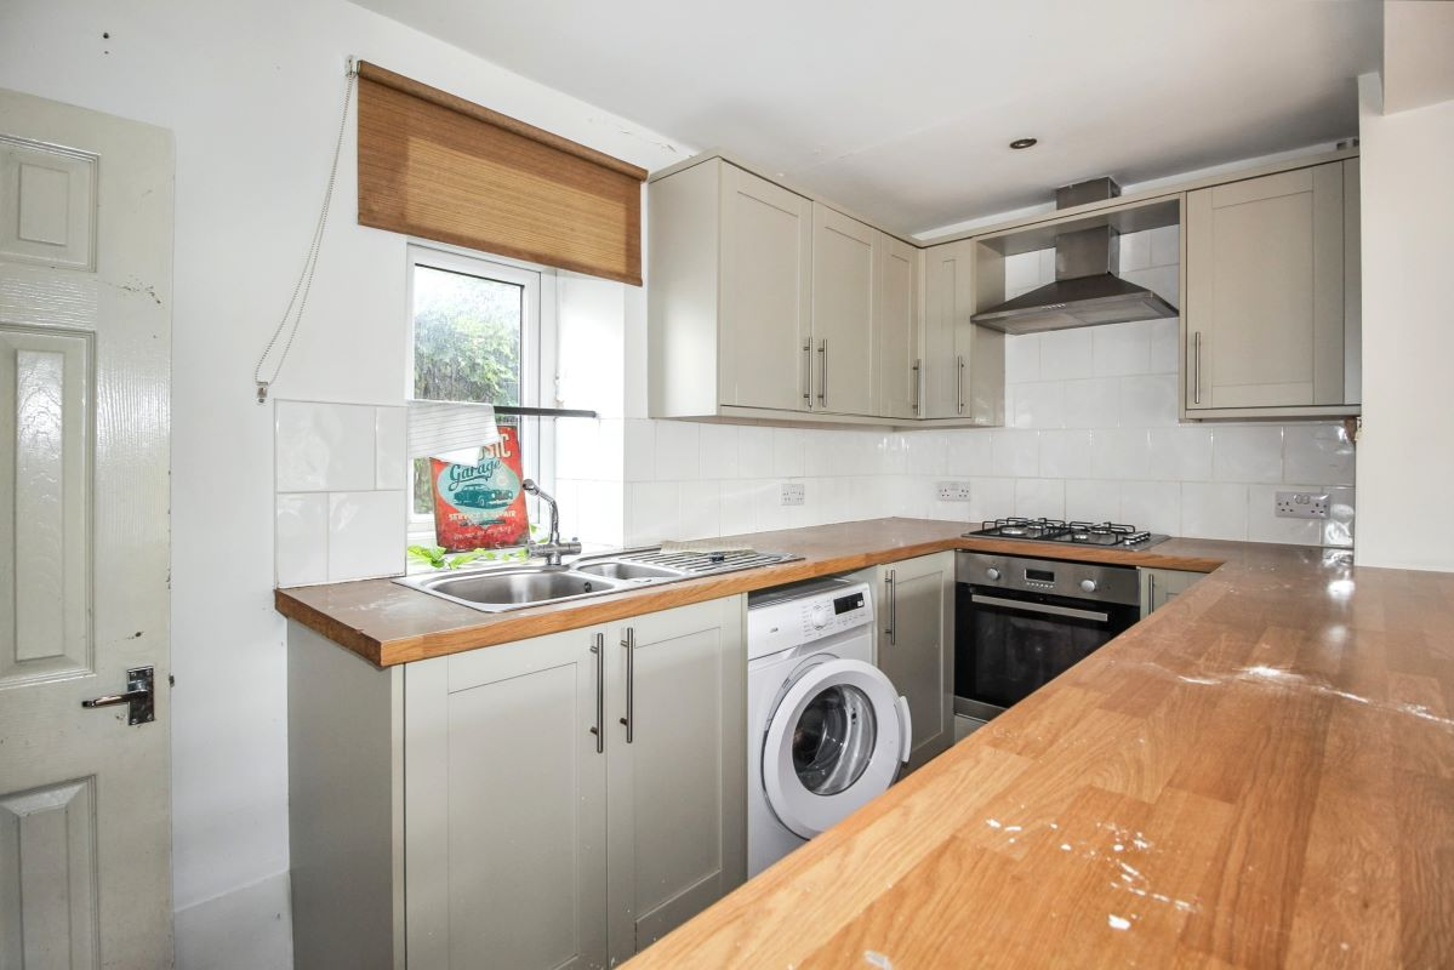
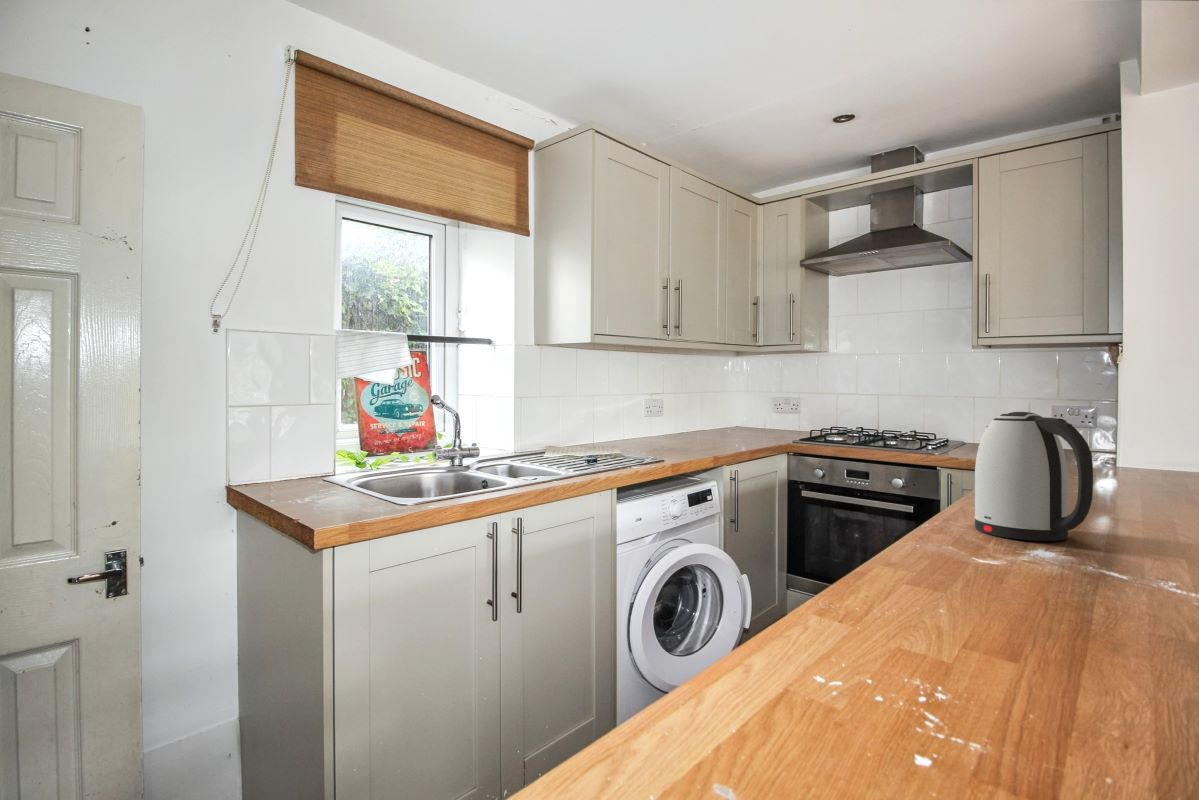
+ kettle [973,411,1094,542]
